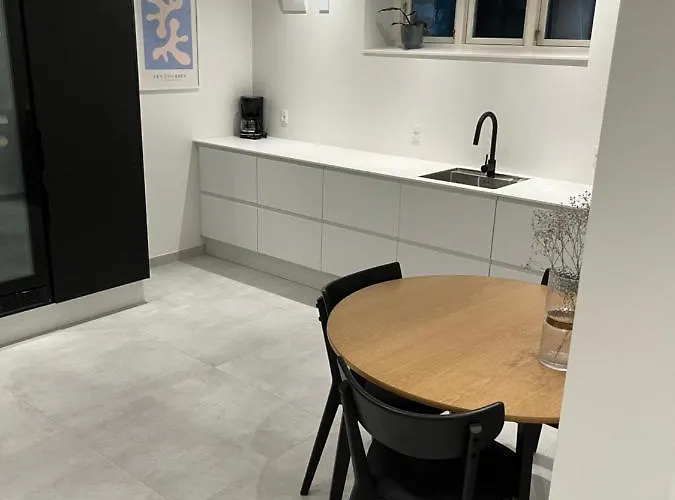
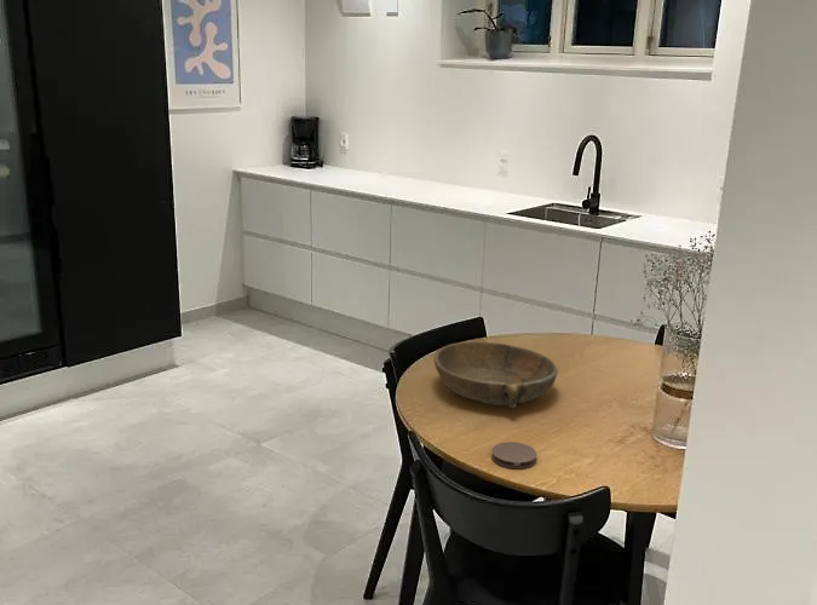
+ coaster [490,440,537,469]
+ bowl [433,341,559,409]
